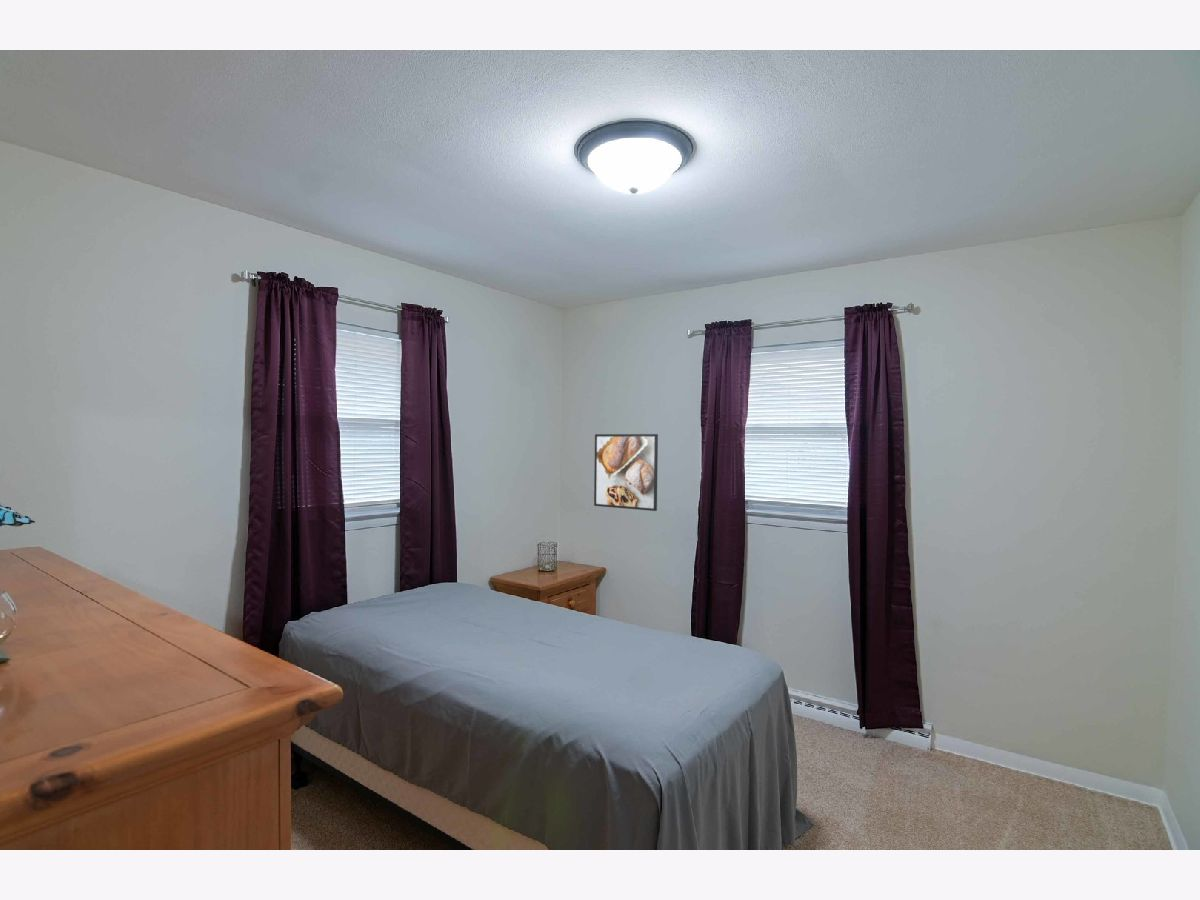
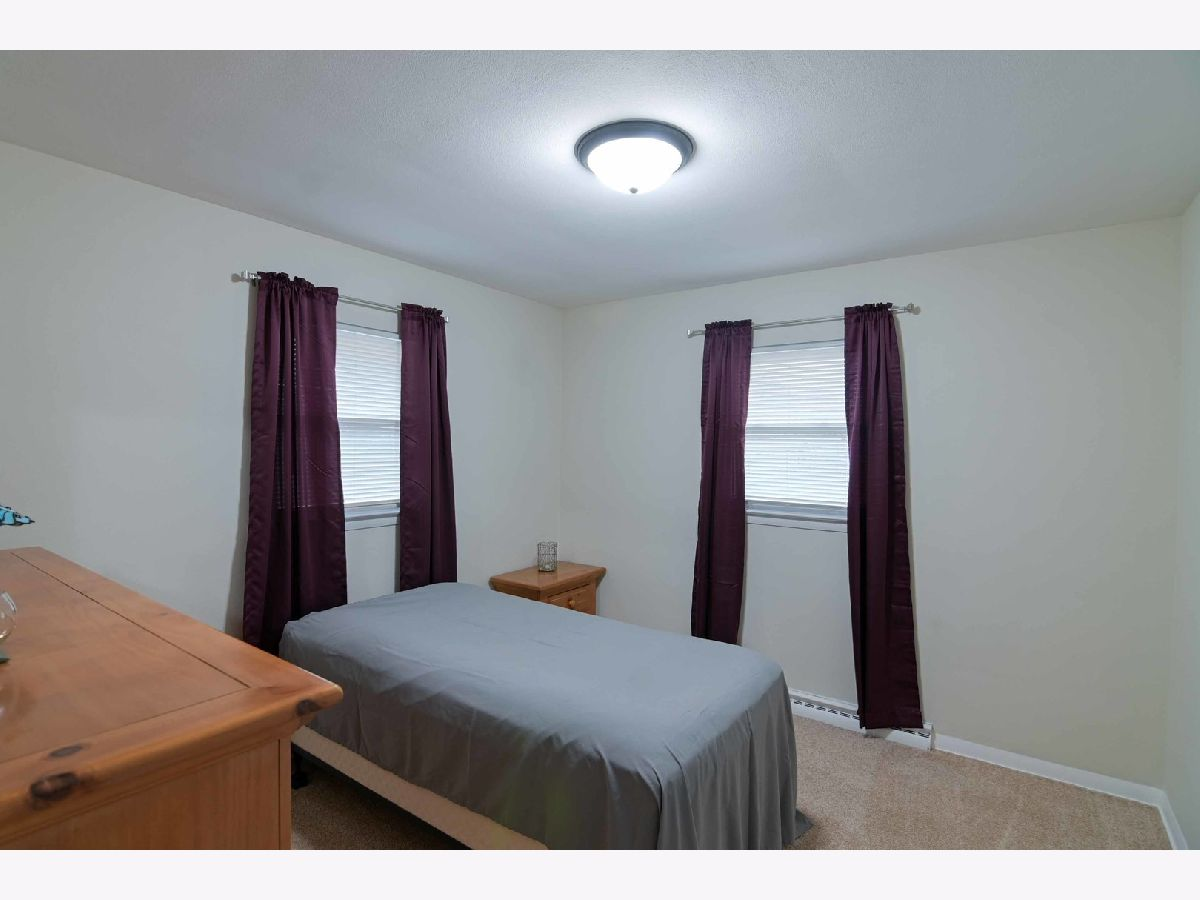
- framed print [593,433,659,512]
